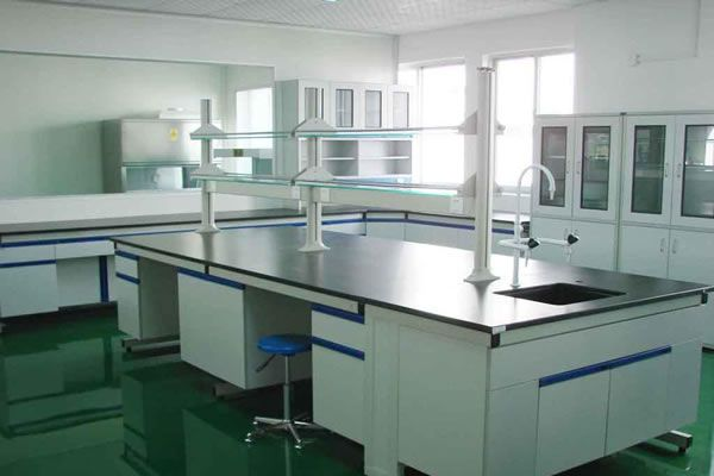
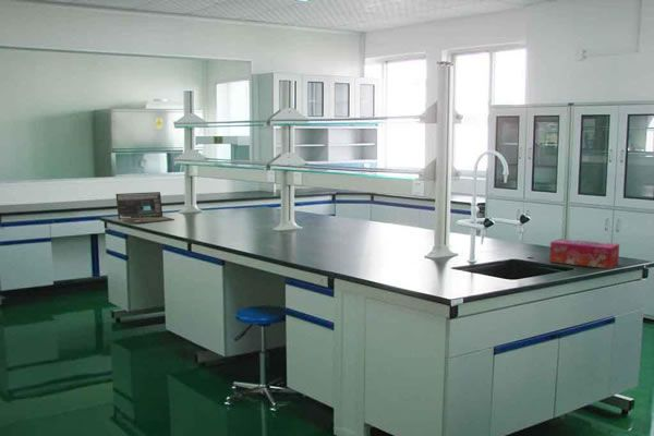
+ tissue box [548,238,620,269]
+ laptop [114,191,175,225]
